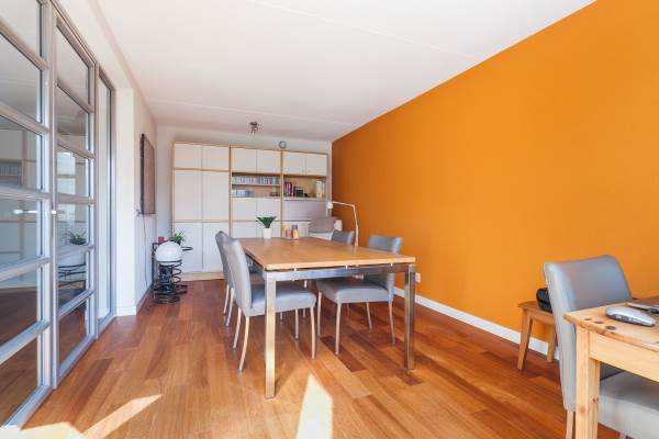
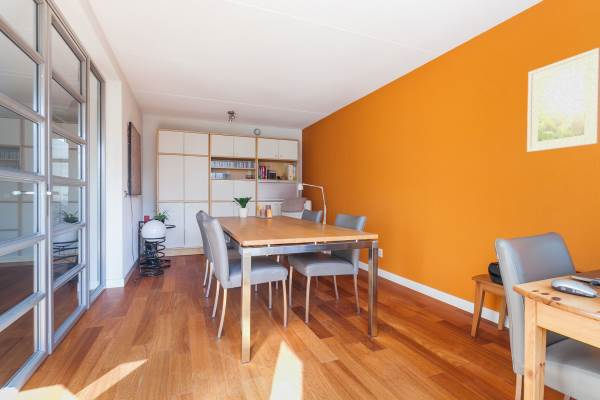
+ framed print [526,47,600,153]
